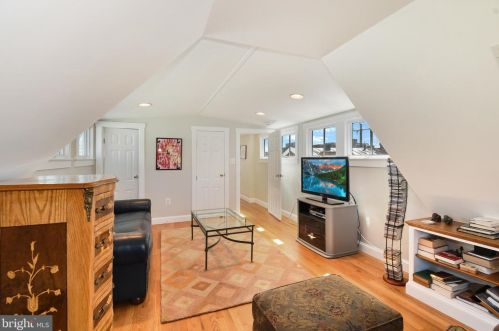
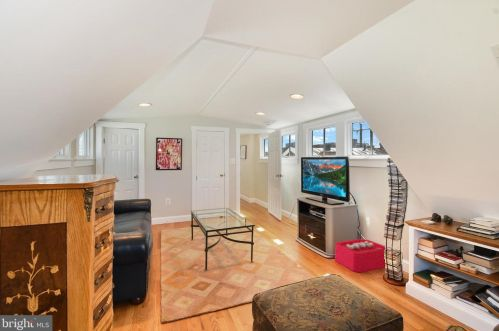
+ storage bin [334,238,404,273]
